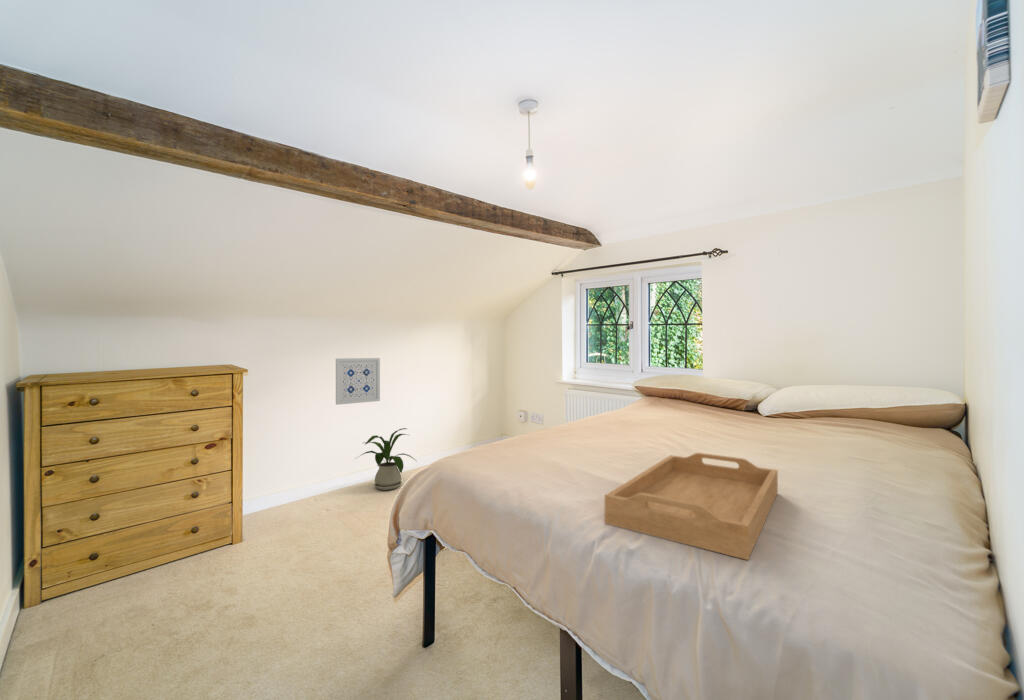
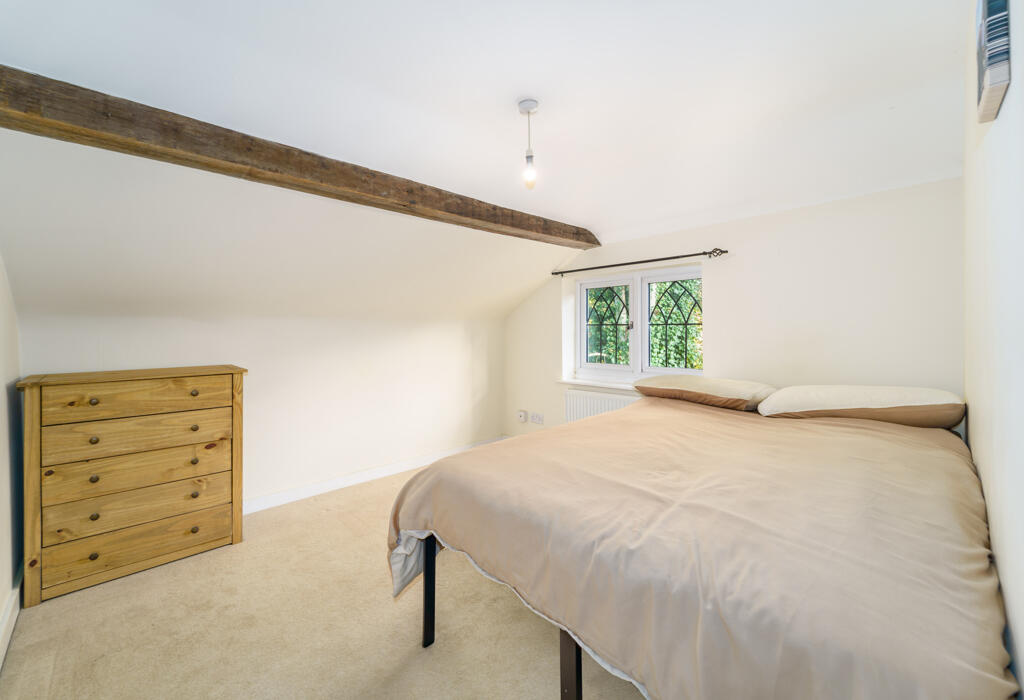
- serving tray [604,452,779,561]
- house plant [354,427,416,491]
- wall art [335,357,381,406]
